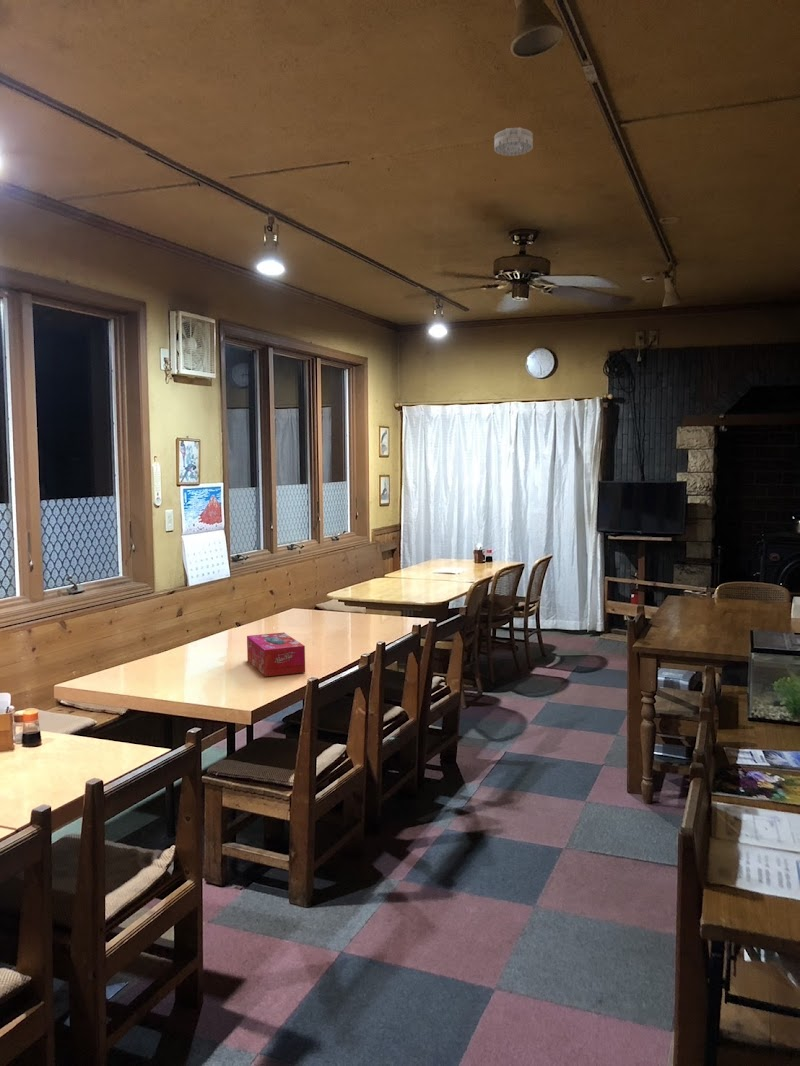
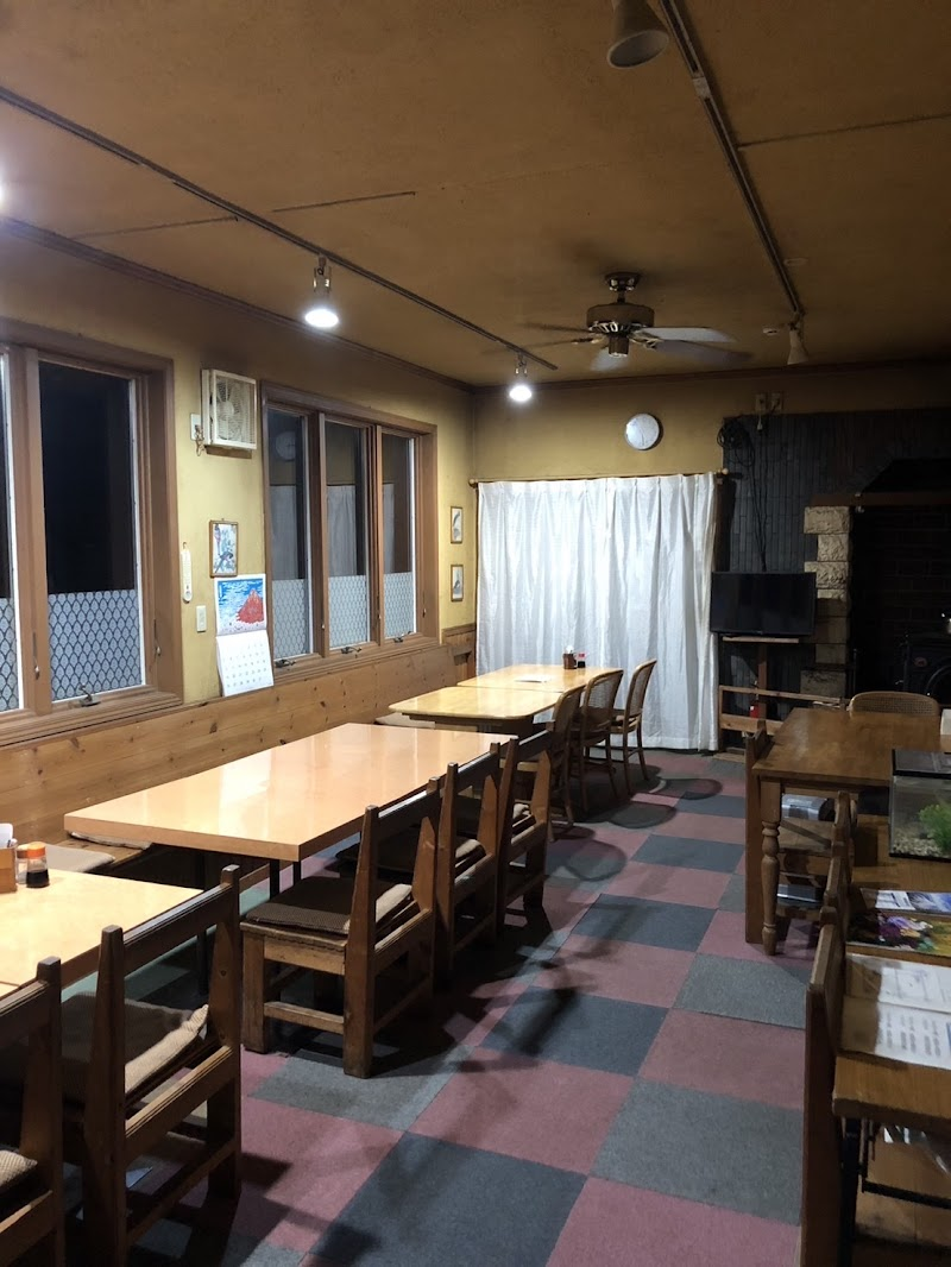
- tissue box [246,632,306,678]
- smoke detector [493,127,534,157]
